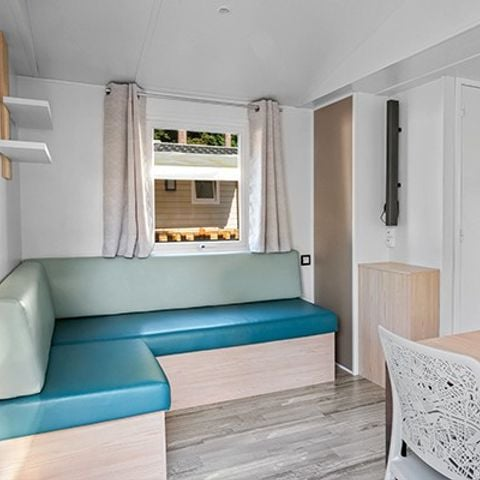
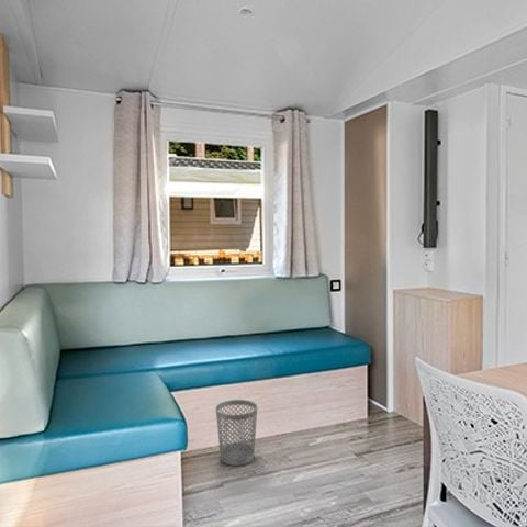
+ wastebasket [215,399,258,467]
